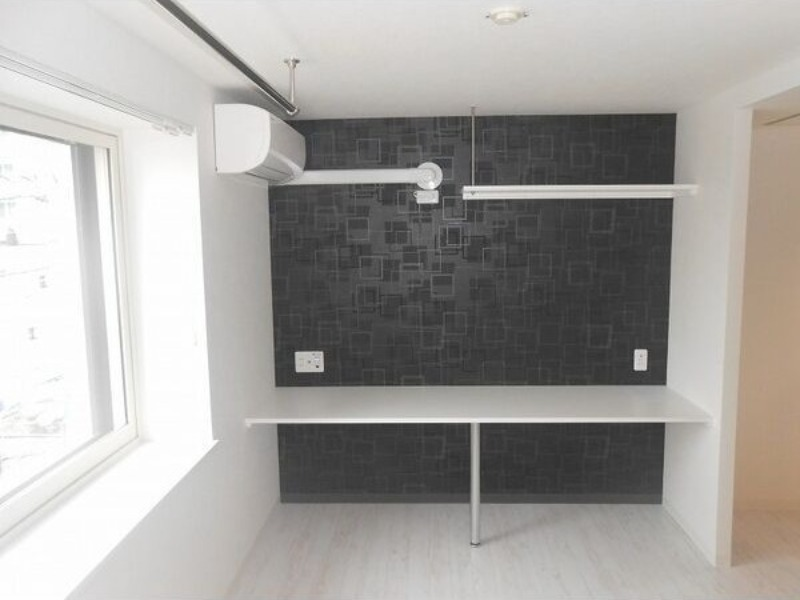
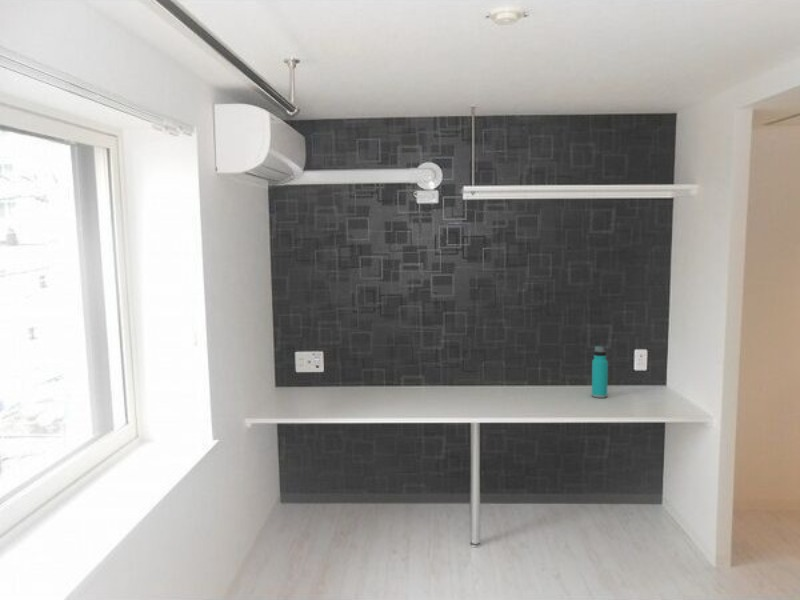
+ water bottle [591,345,609,399]
